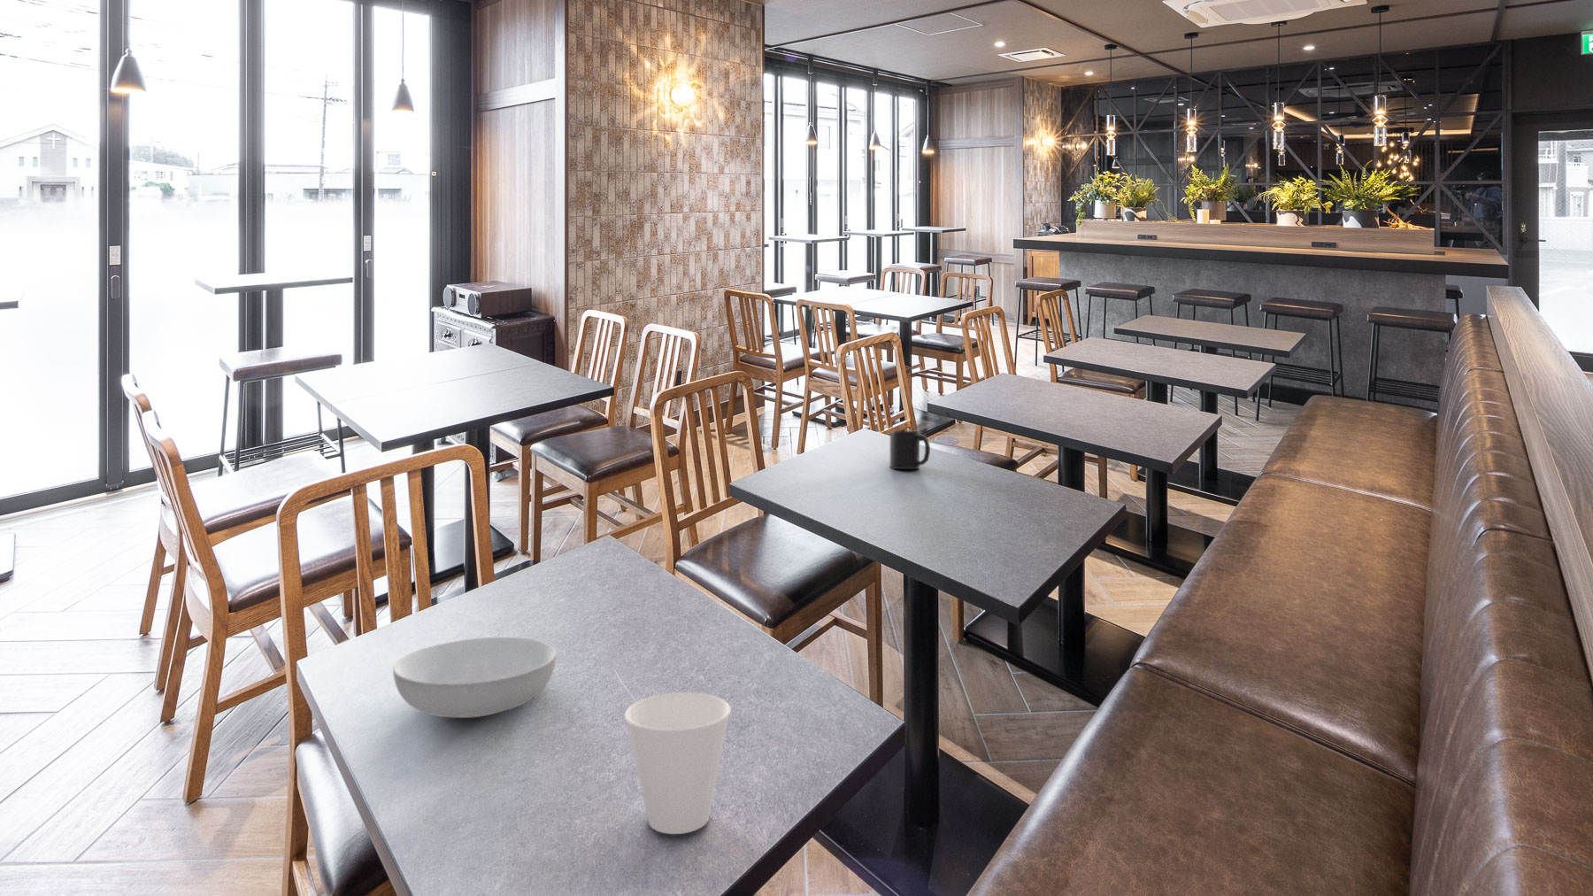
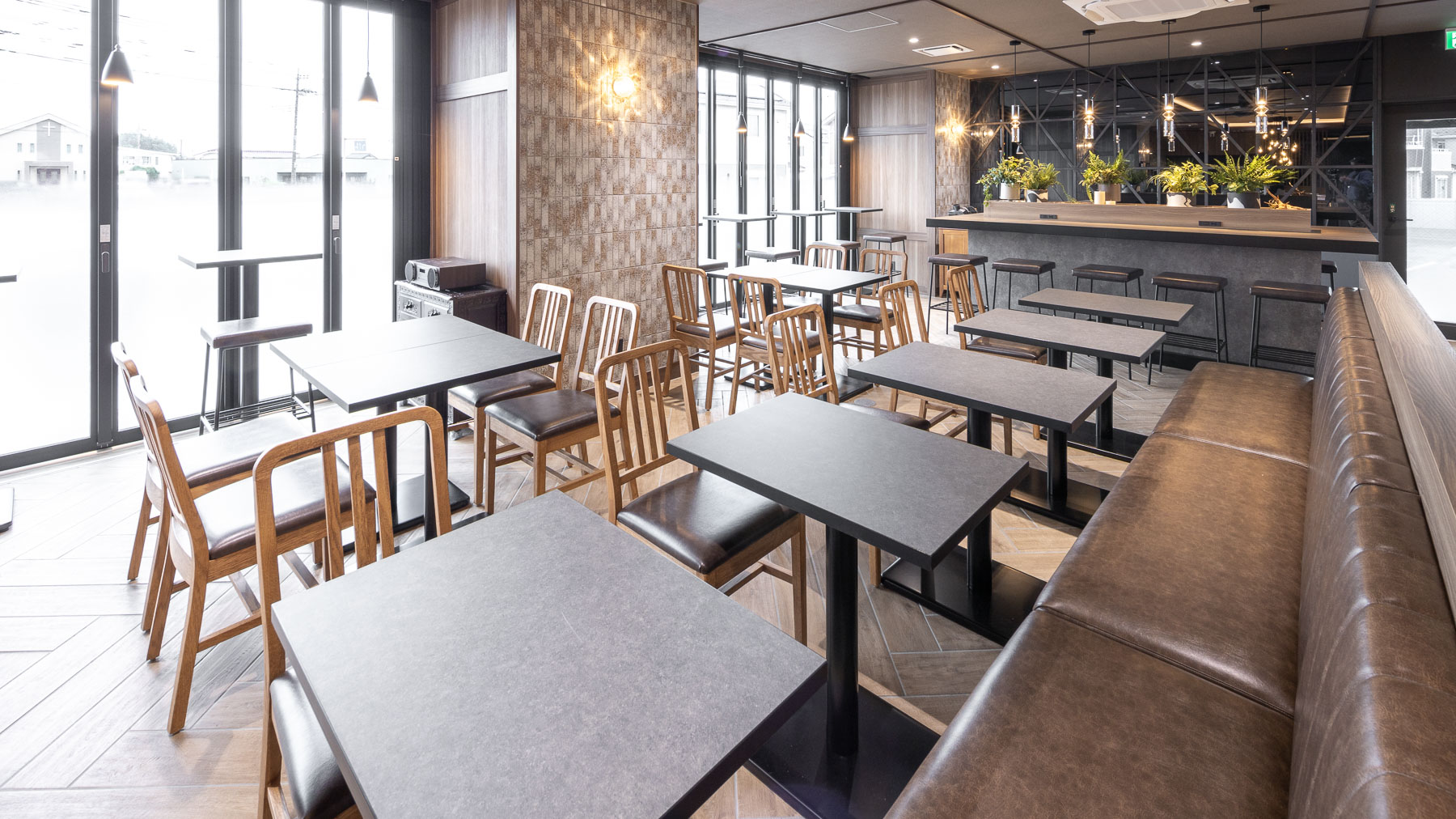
- cup [623,691,732,835]
- serving bowl [392,637,558,719]
- mug [889,430,931,470]
